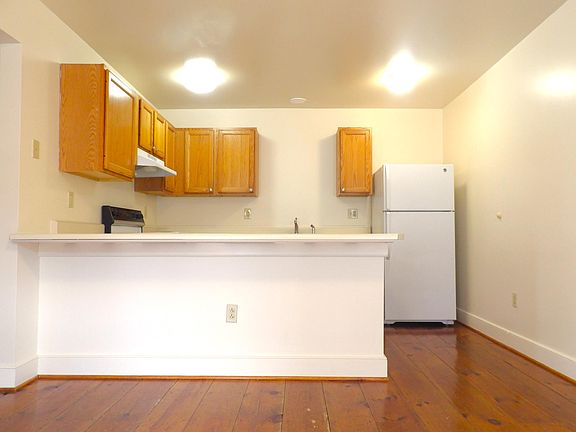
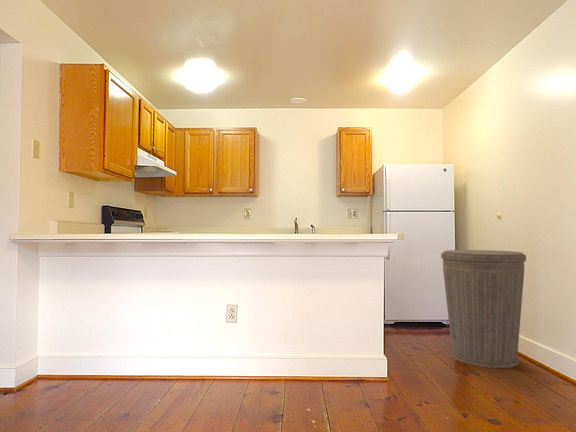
+ trash can [440,249,527,369]
